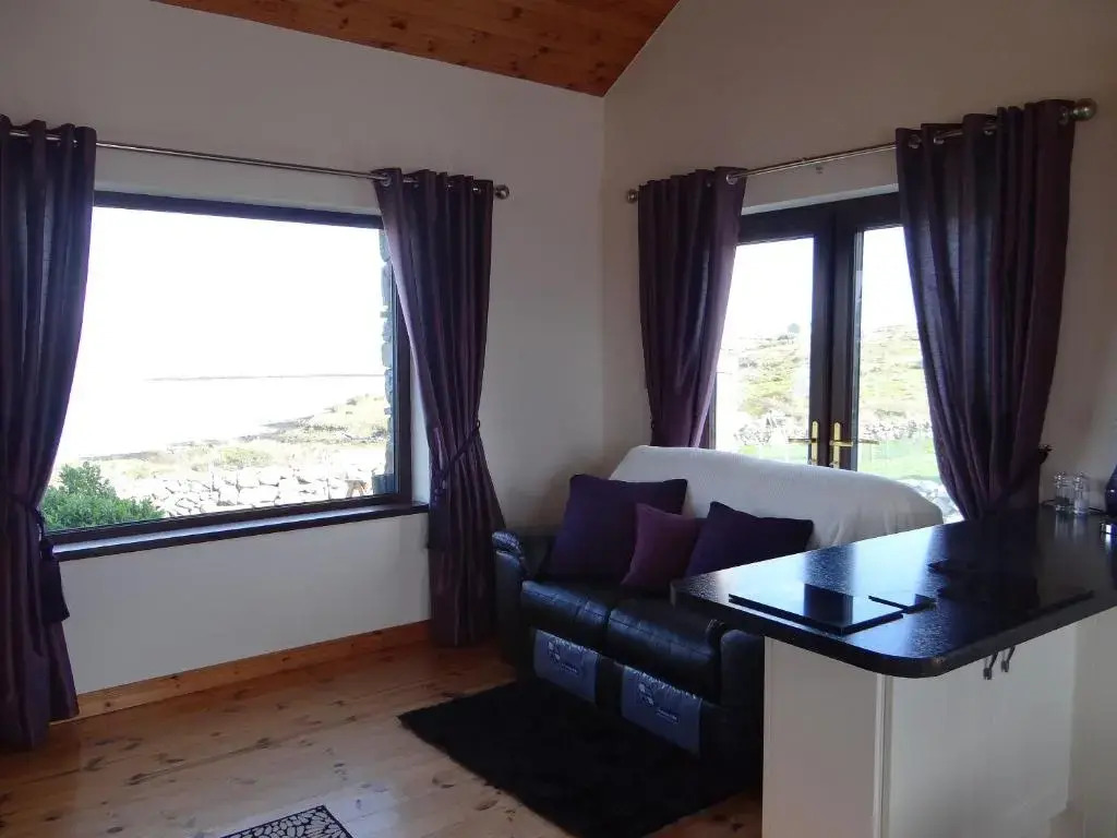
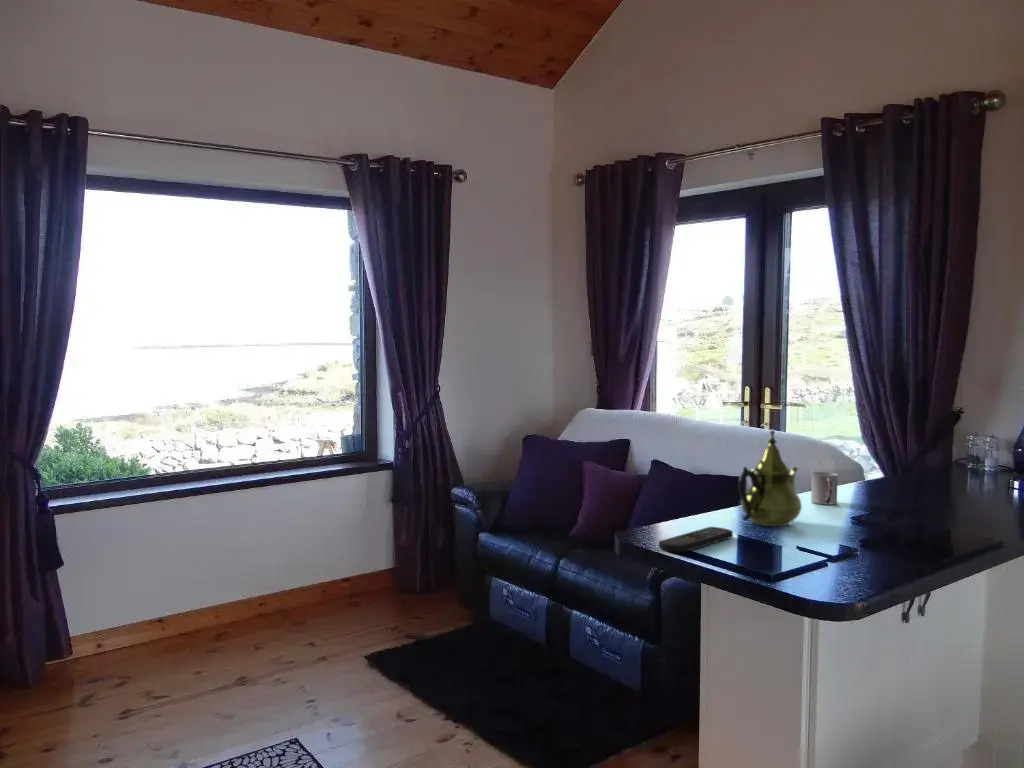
+ remote control [658,526,734,554]
+ cup [810,471,839,505]
+ teapot [738,429,803,527]
